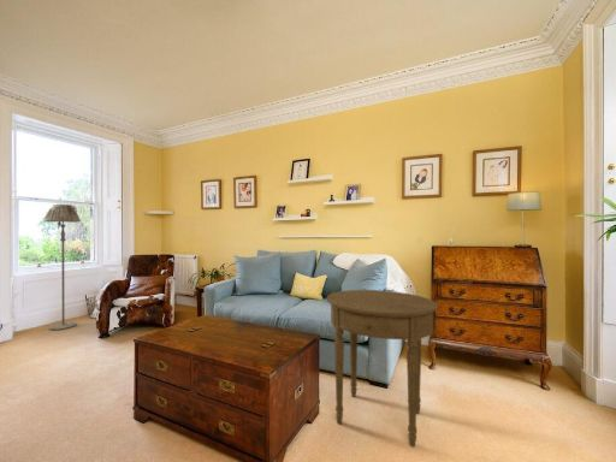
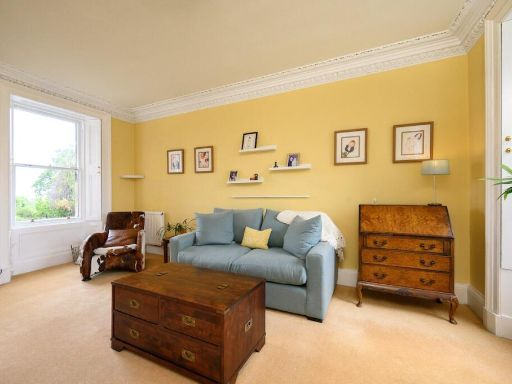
- floor lamp [43,203,82,331]
- side table [325,289,439,448]
